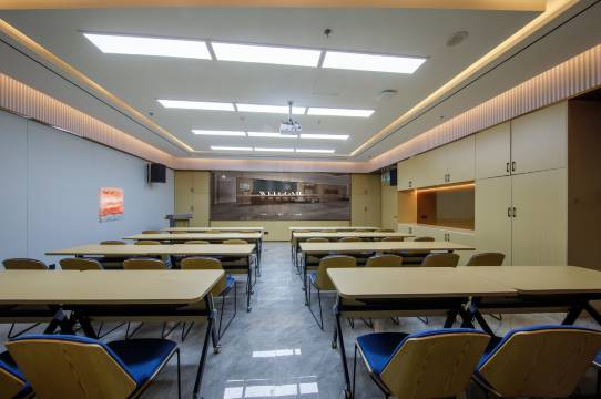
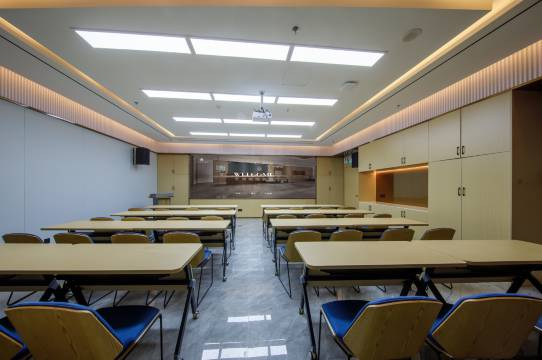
- wall art [98,186,124,224]
